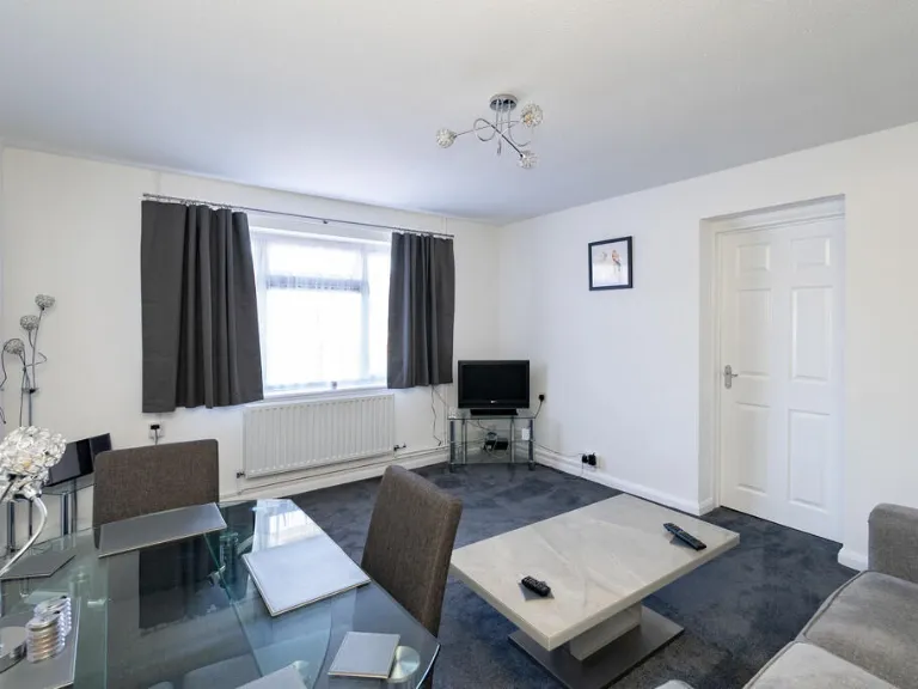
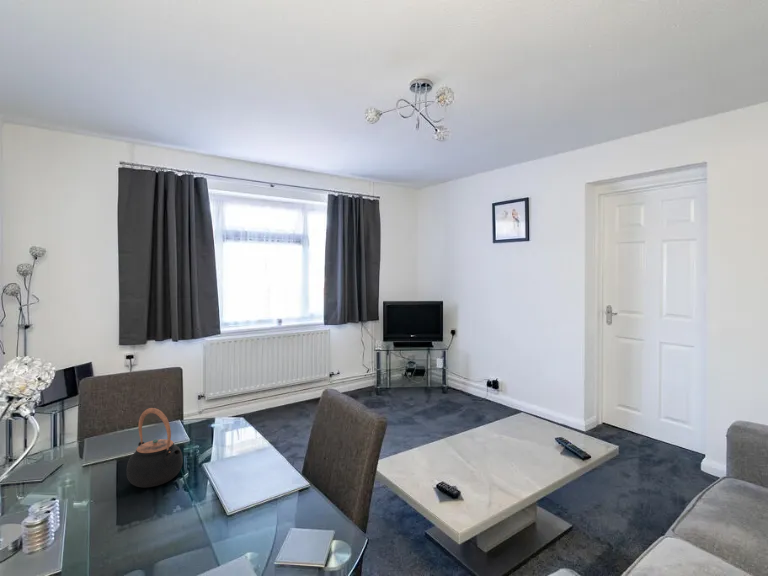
+ teapot [126,407,184,488]
